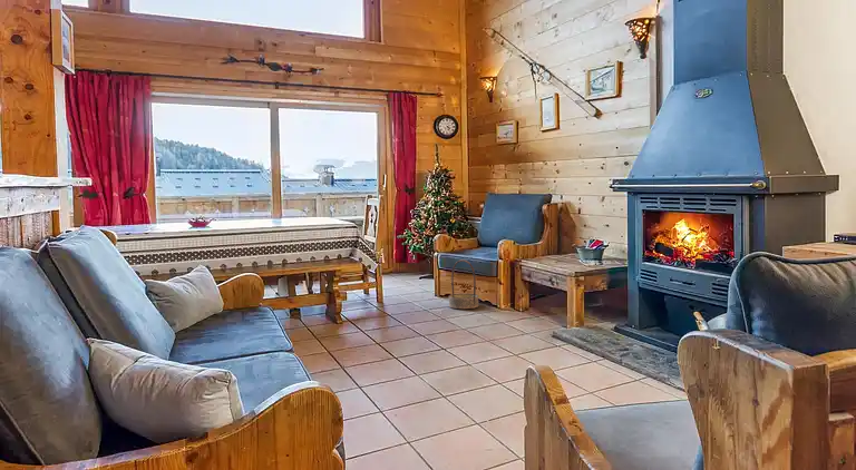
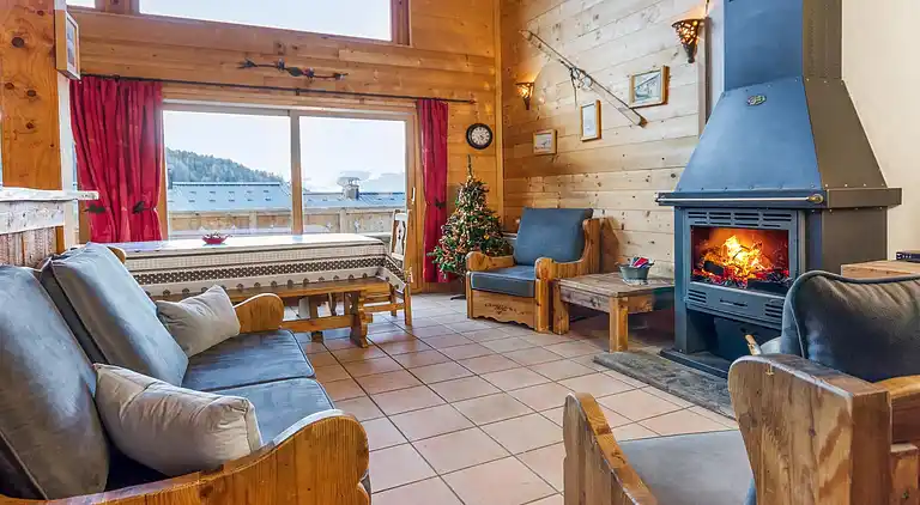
- basket [448,258,479,310]
